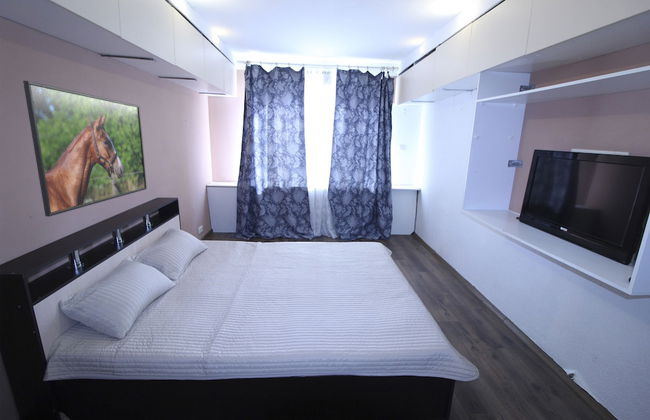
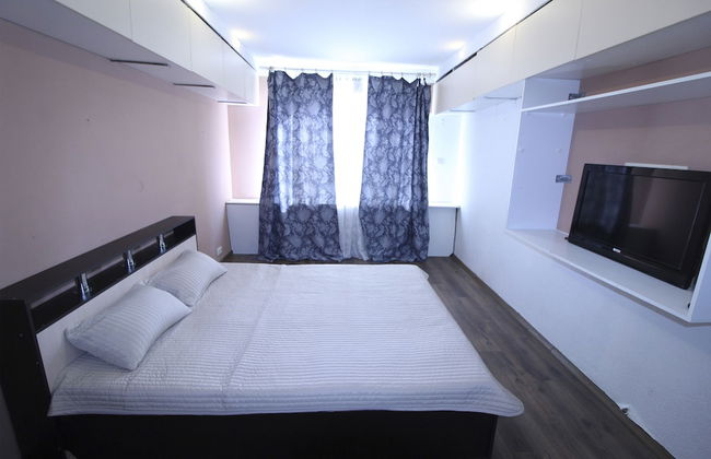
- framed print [22,80,148,218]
